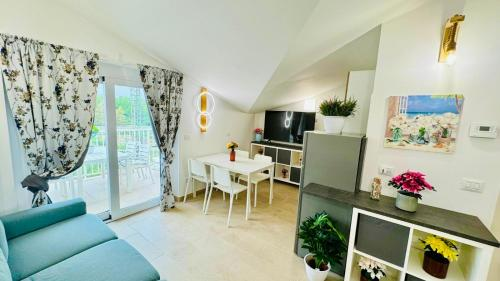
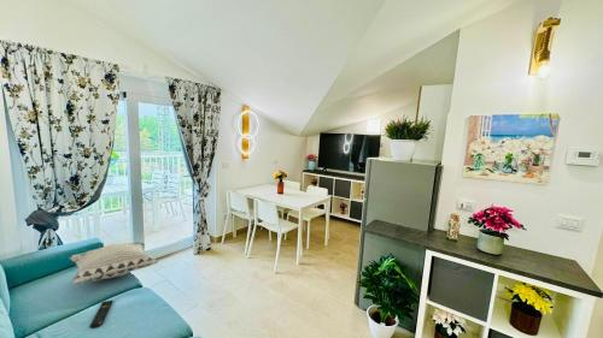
+ remote control [88,300,113,330]
+ decorative pillow [68,241,159,285]
